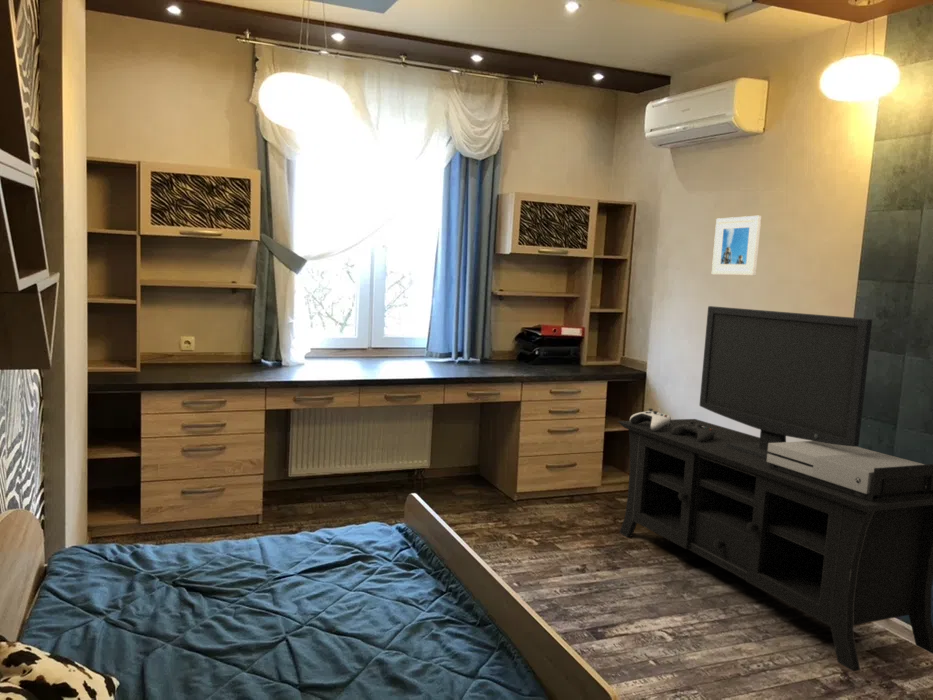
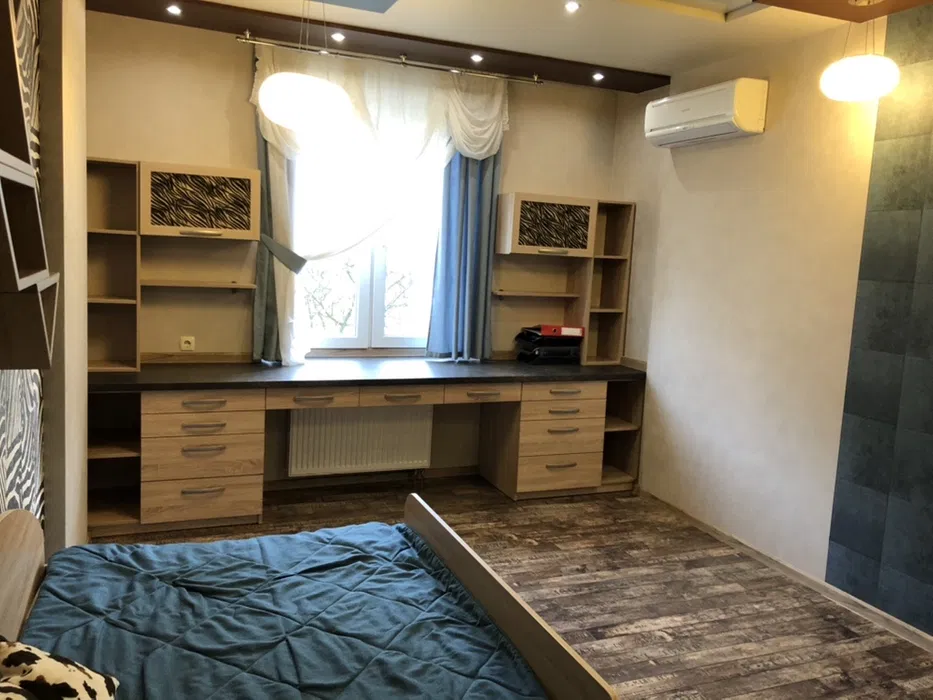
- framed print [711,215,762,277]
- media console [617,305,933,673]
